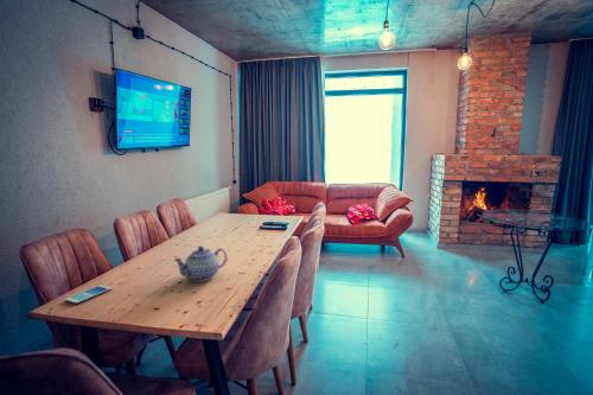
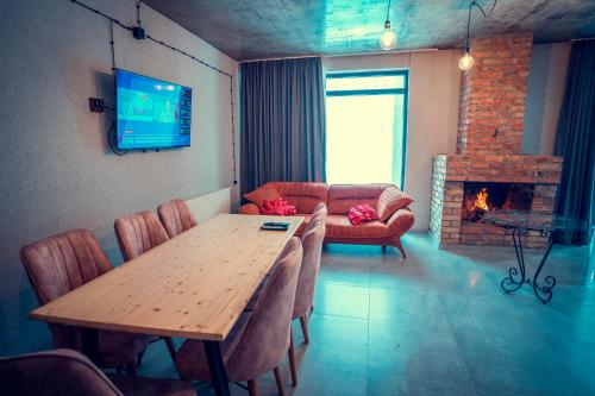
- teapot [172,244,228,282]
- smartphone [64,283,113,305]
